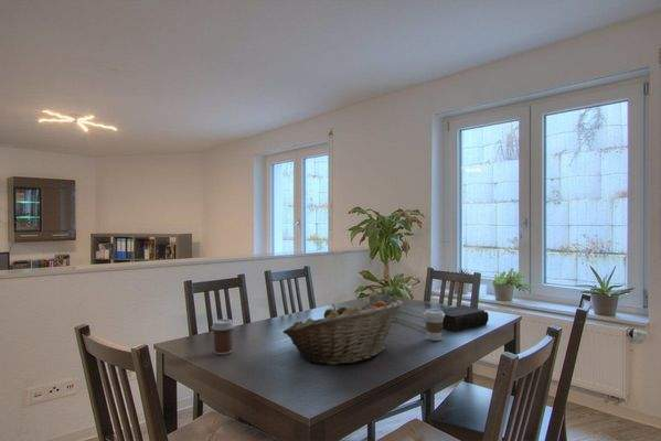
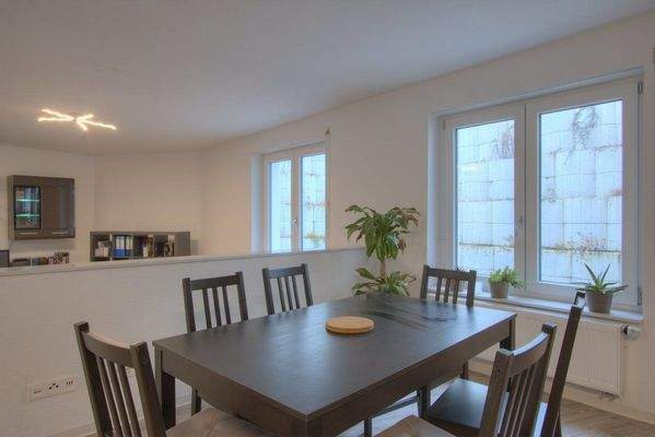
- coffee cup [423,308,445,342]
- book [440,304,490,332]
- fruit basket [281,299,404,366]
- coffee cup [211,319,236,356]
